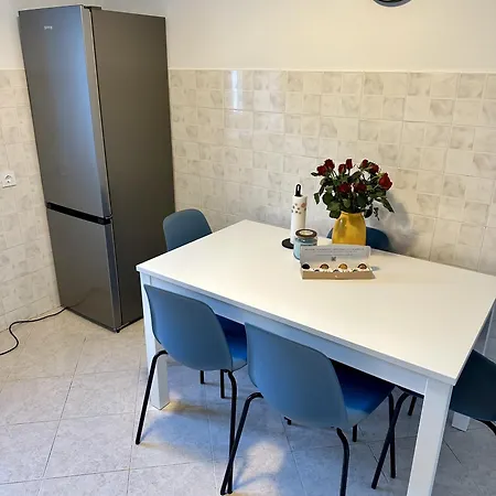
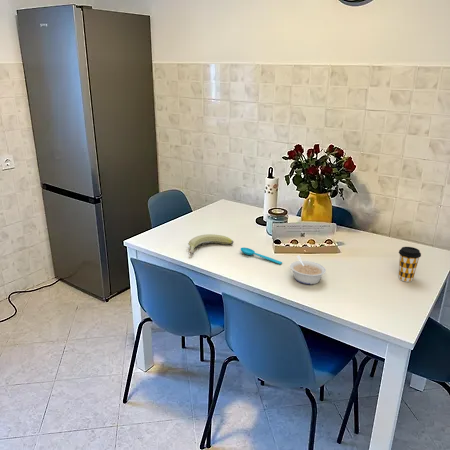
+ coffee cup [398,246,422,283]
+ legume [289,255,327,285]
+ spoon [240,247,283,265]
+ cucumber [188,233,234,255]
